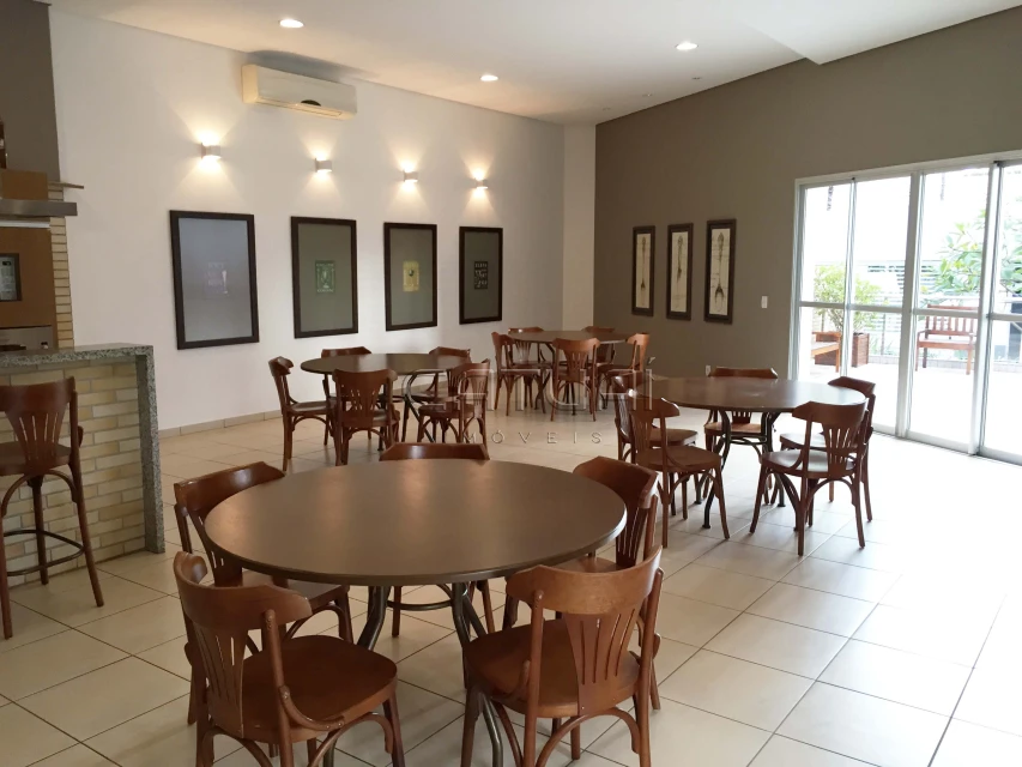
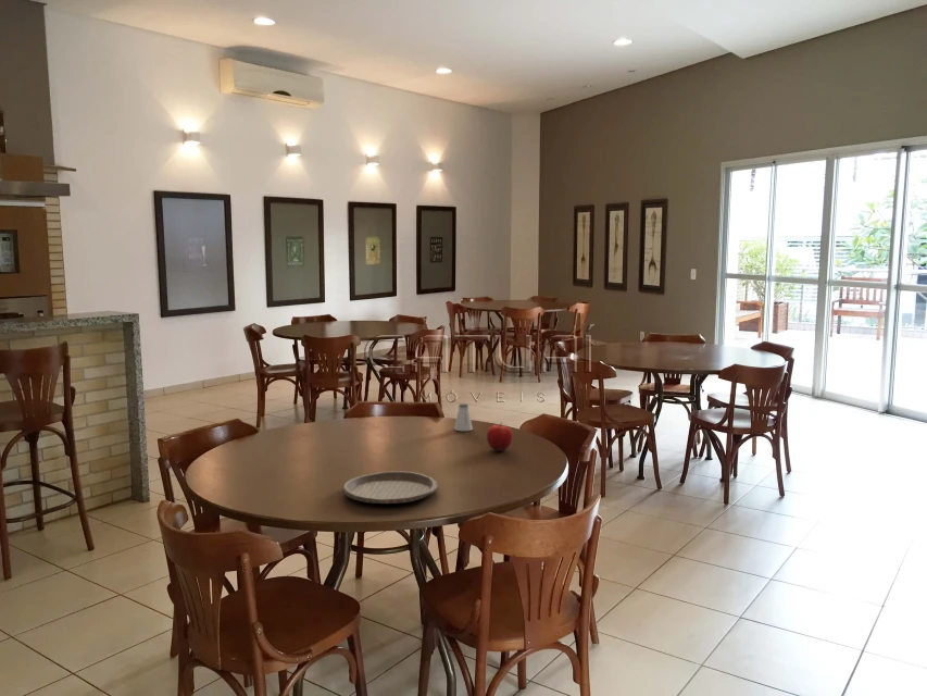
+ saltshaker [453,402,474,432]
+ fruit [486,421,514,452]
+ plate [342,470,438,505]
